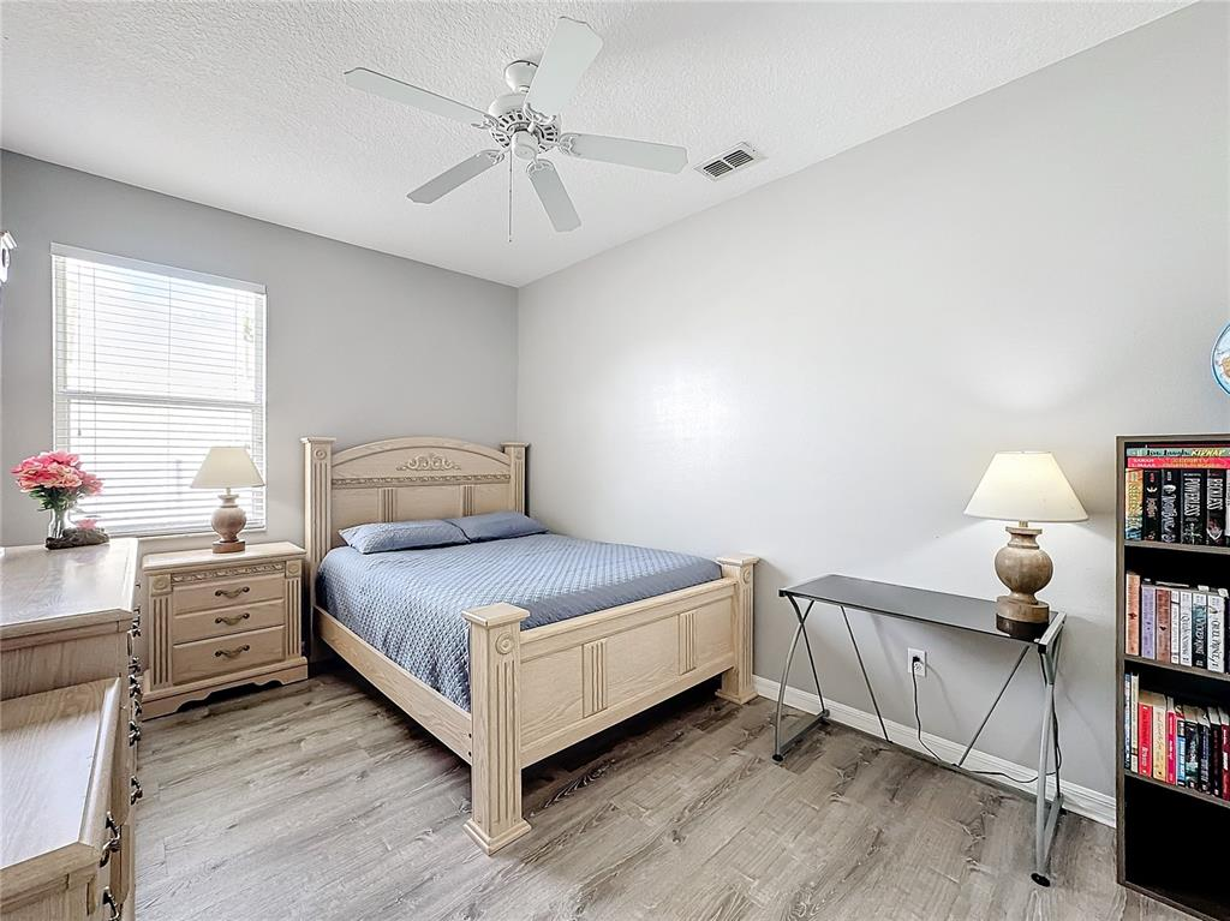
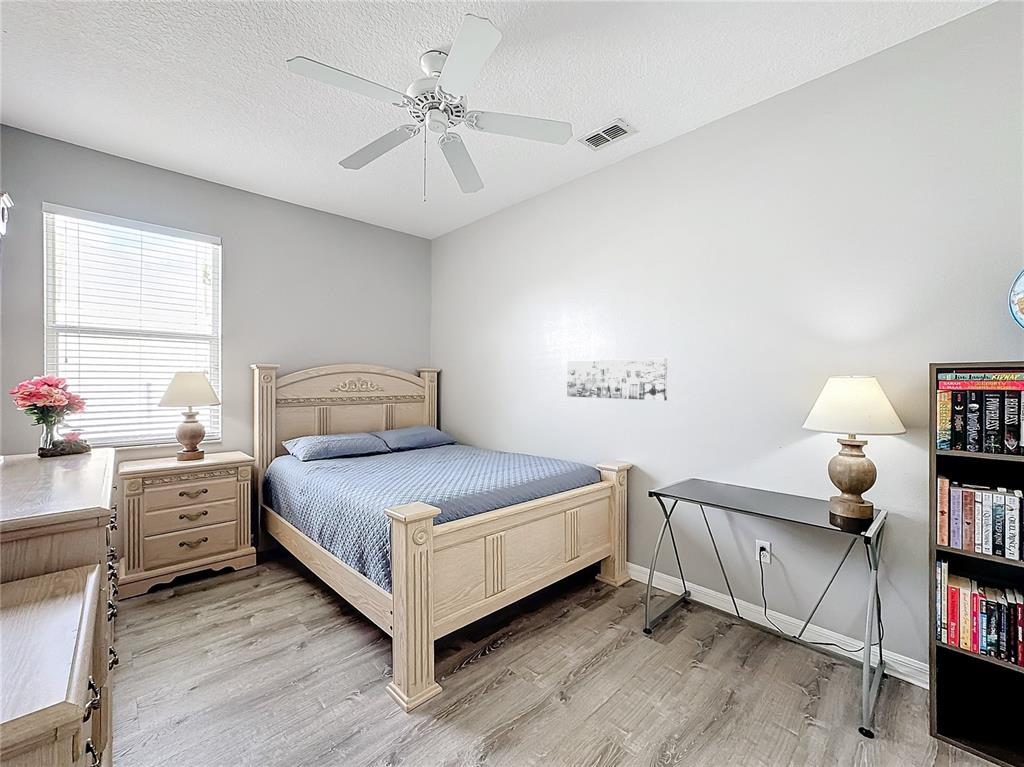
+ wall art [566,358,668,401]
